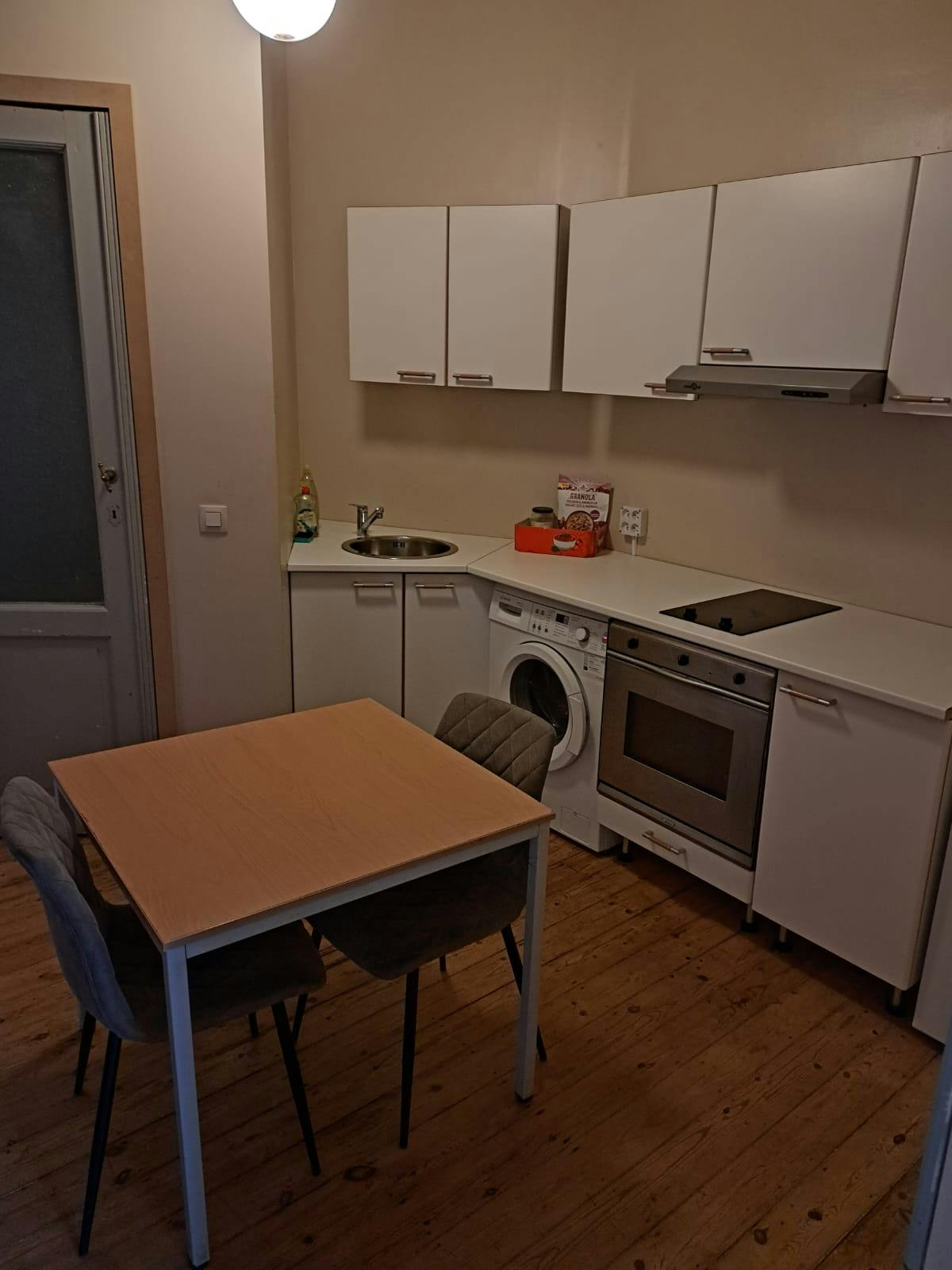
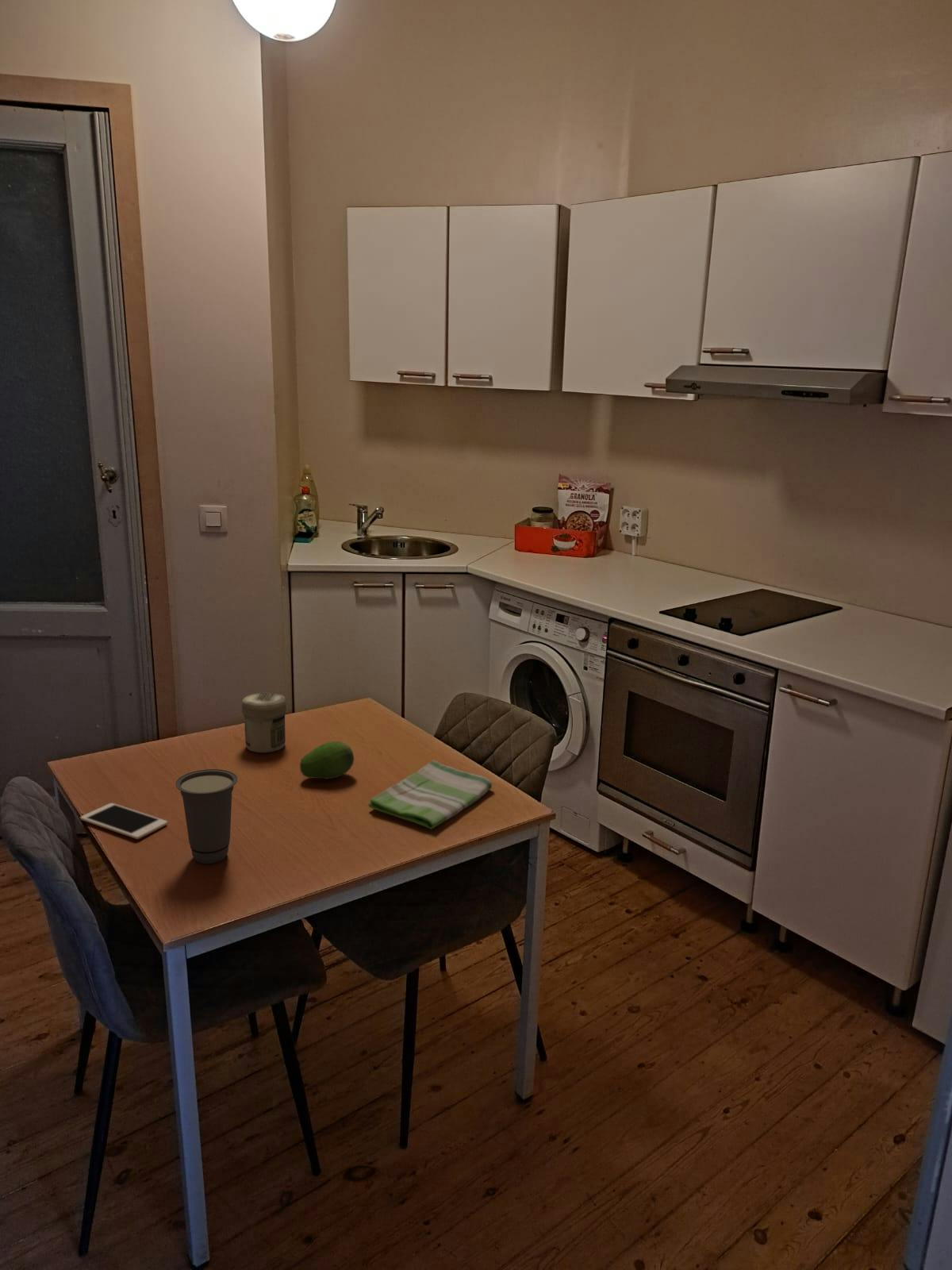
+ cell phone [79,802,168,840]
+ cup [175,768,238,864]
+ jar [241,691,287,753]
+ fruit [299,741,355,779]
+ dish towel [367,760,493,830]
